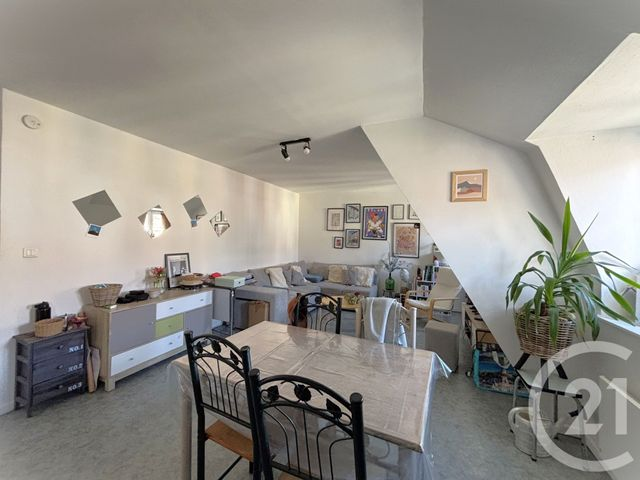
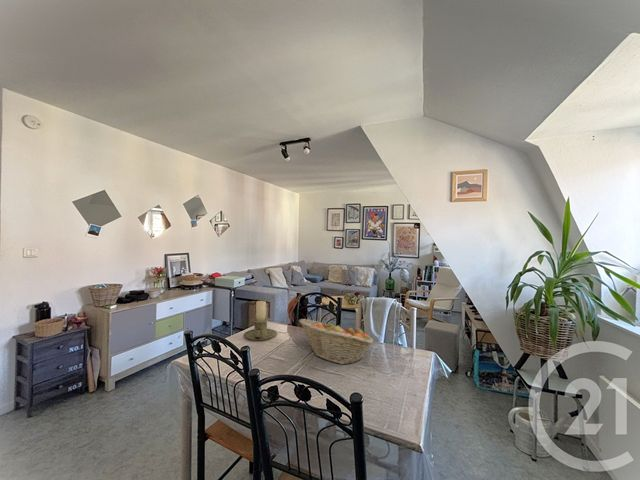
+ candle holder [243,300,278,341]
+ fruit basket [298,318,375,365]
